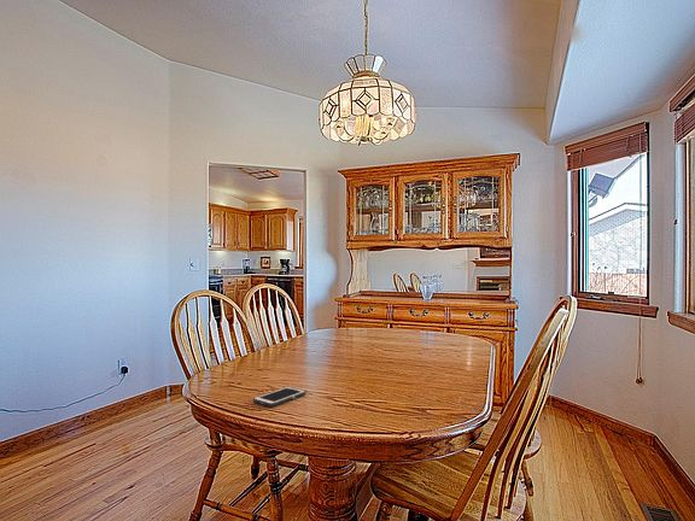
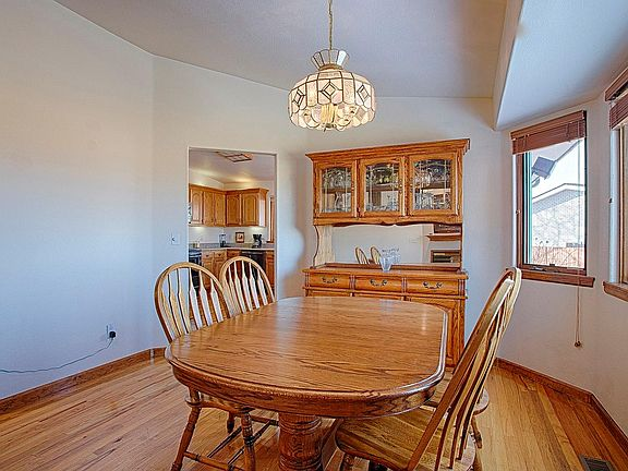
- cell phone [252,386,308,408]
